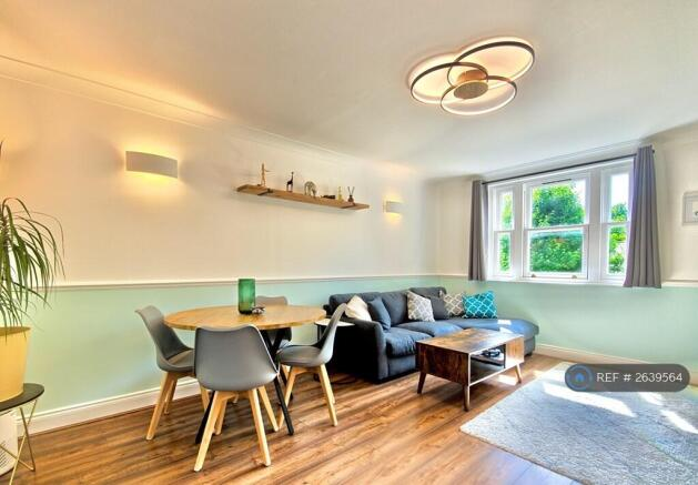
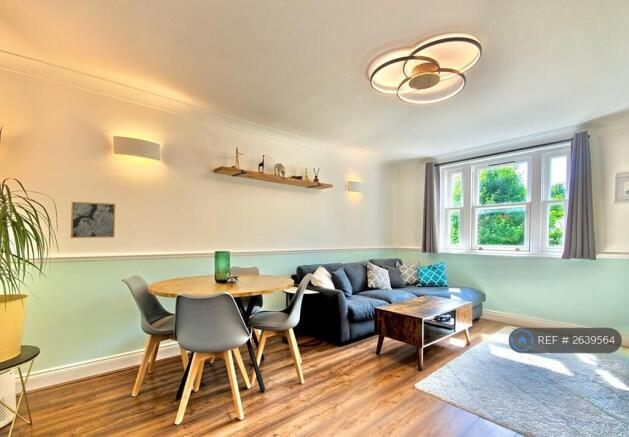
+ wall art [70,201,116,239]
